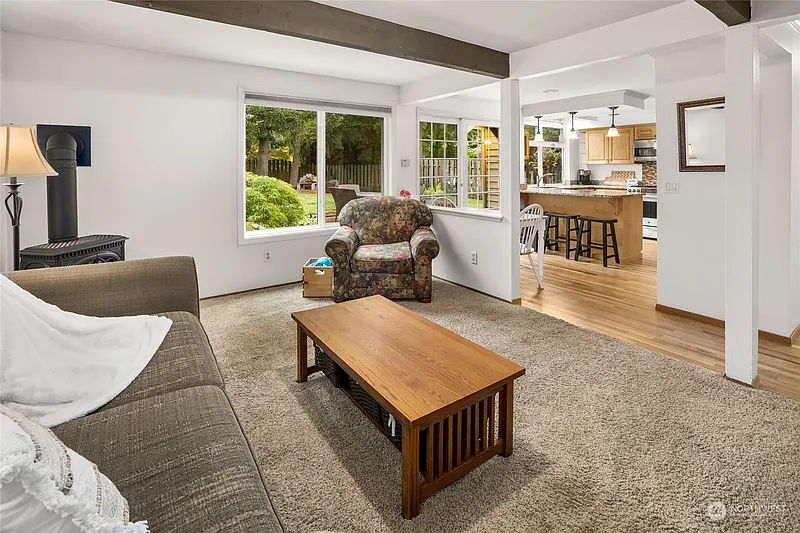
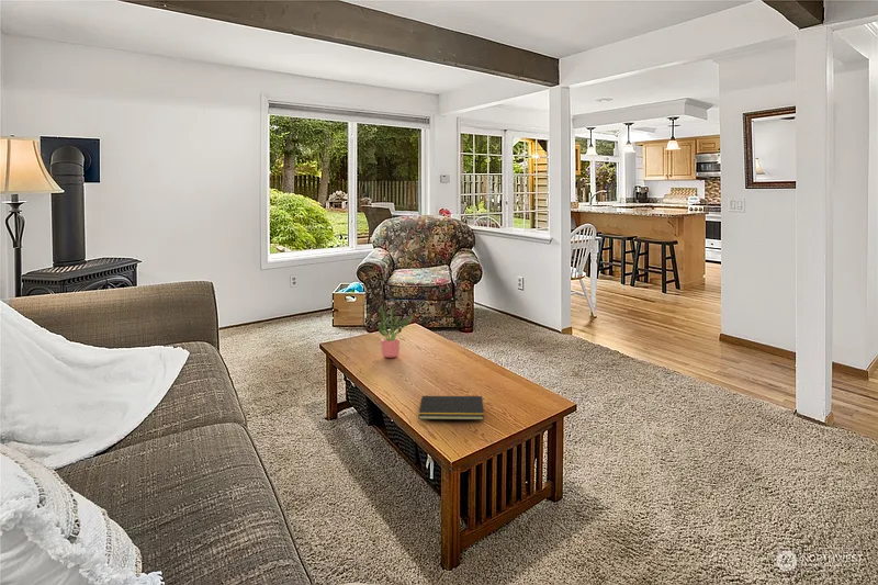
+ notepad [417,395,485,421]
+ potted plant [375,305,415,359]
